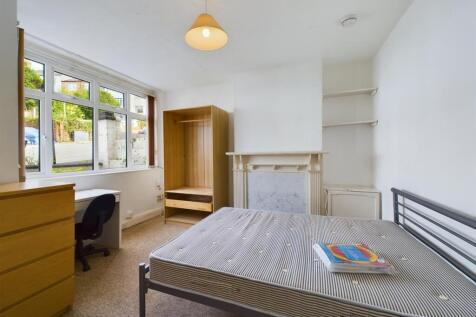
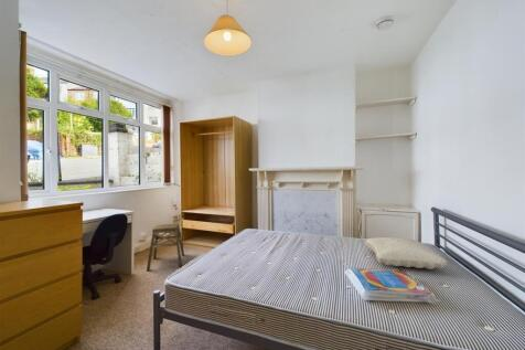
+ pillow [365,236,448,271]
+ stool [146,222,185,272]
